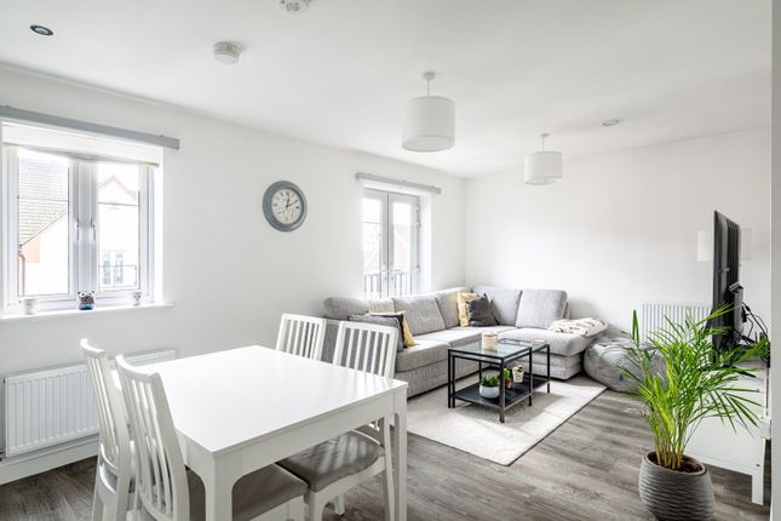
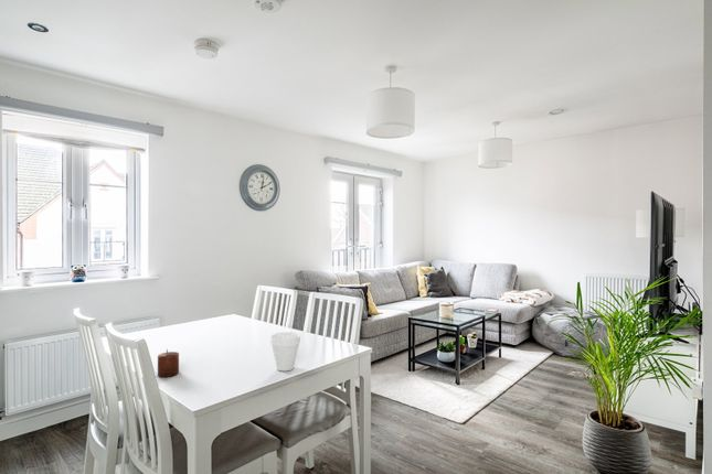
+ cup [269,331,301,373]
+ candle [157,348,180,378]
